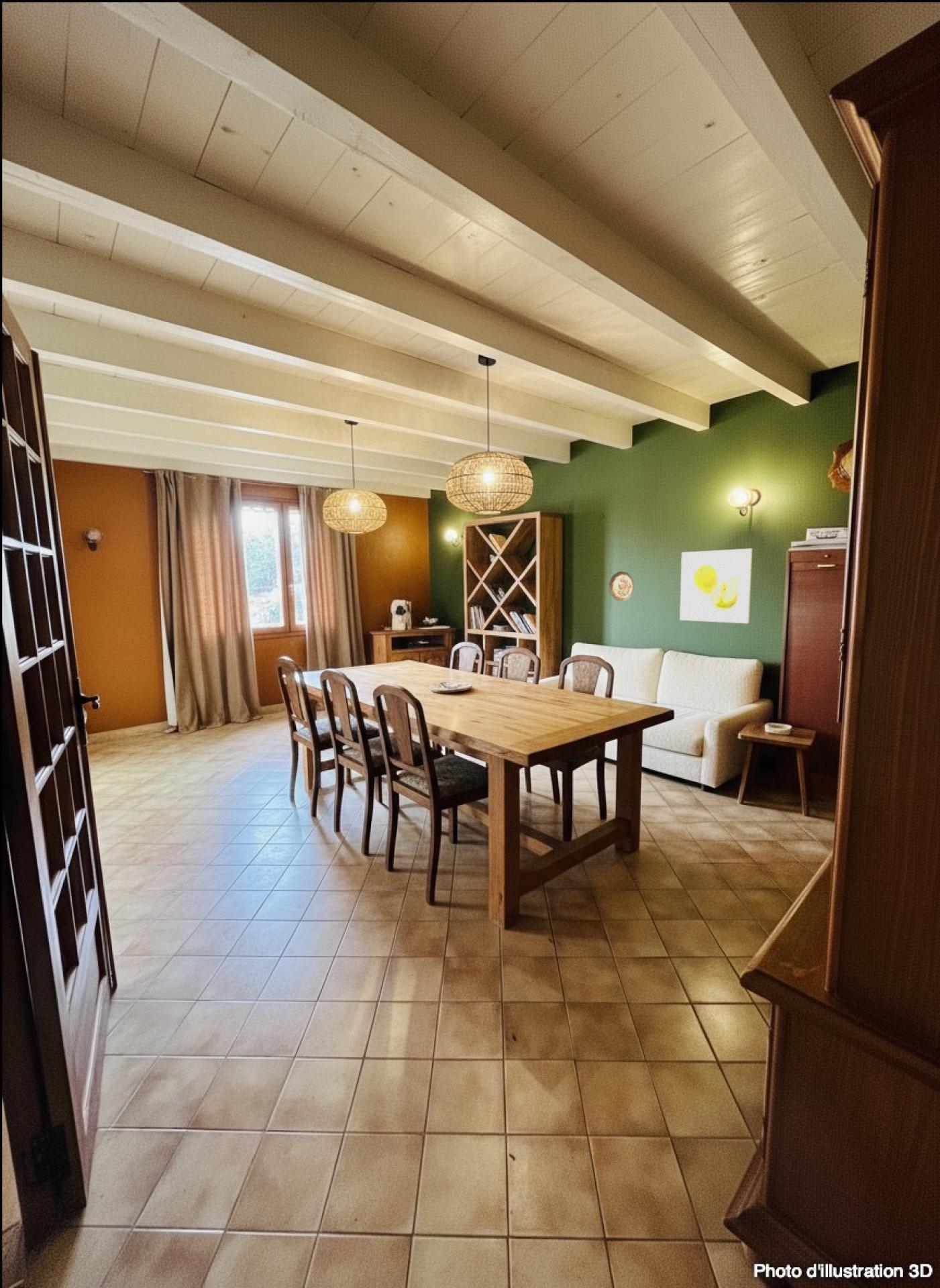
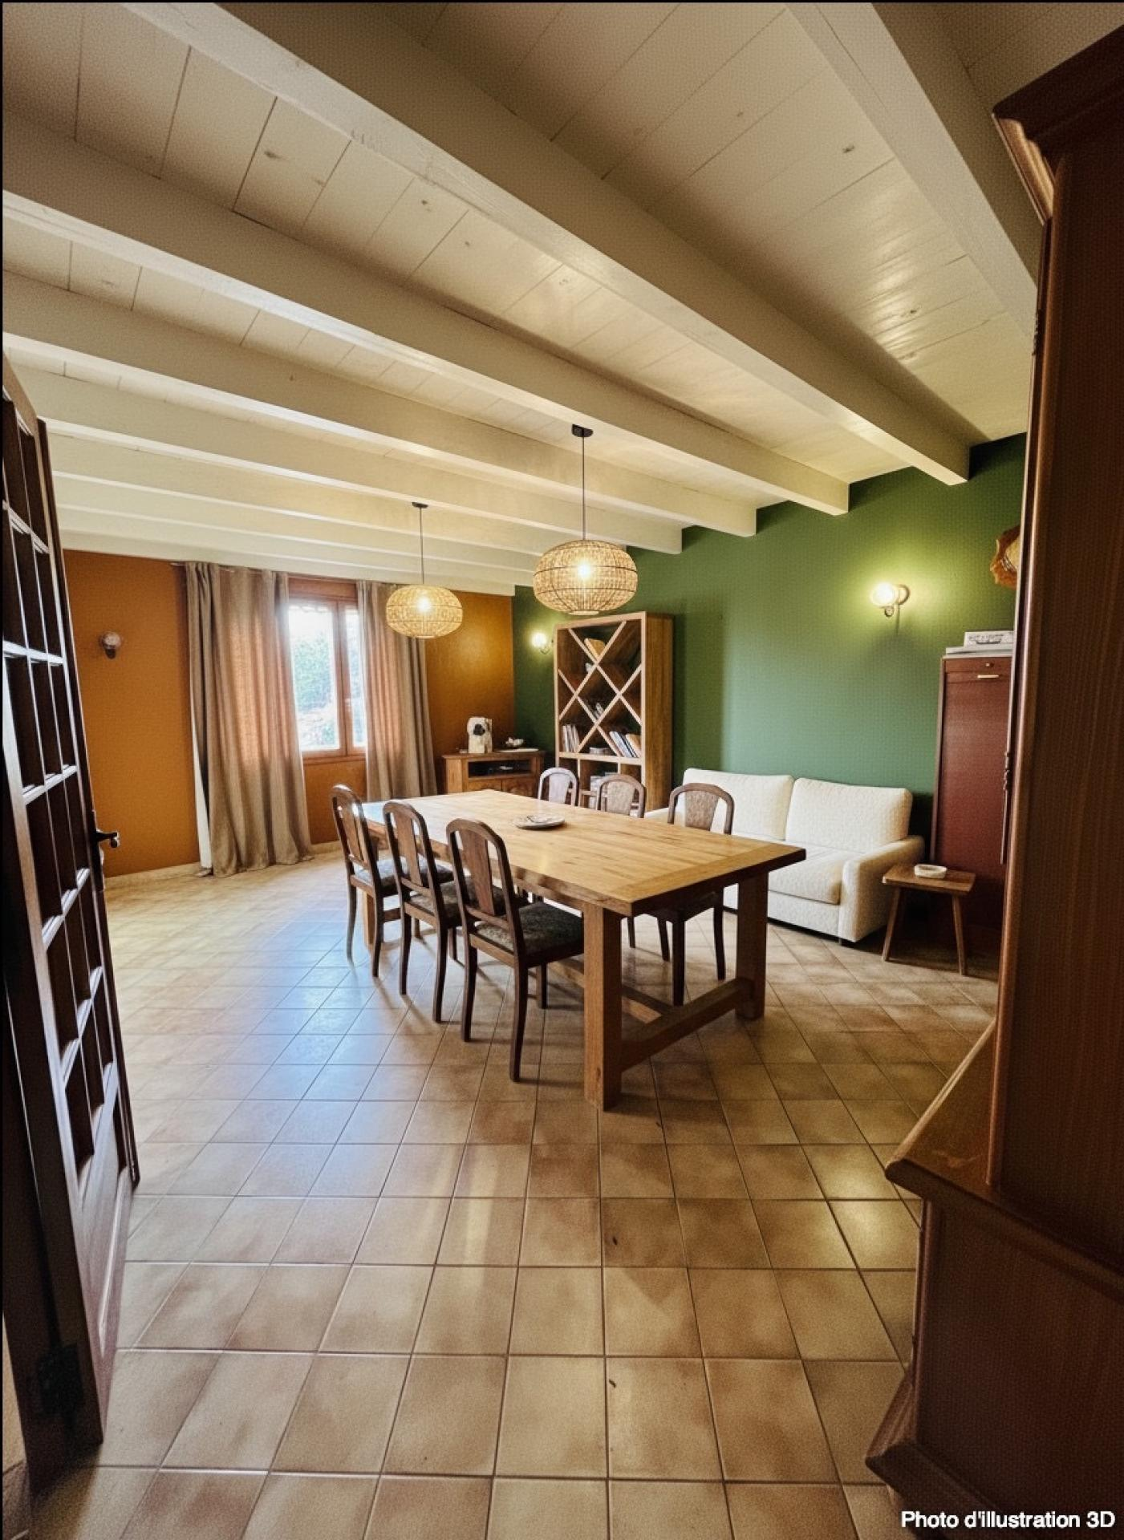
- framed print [679,548,753,624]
- decorative plate [609,571,635,602]
